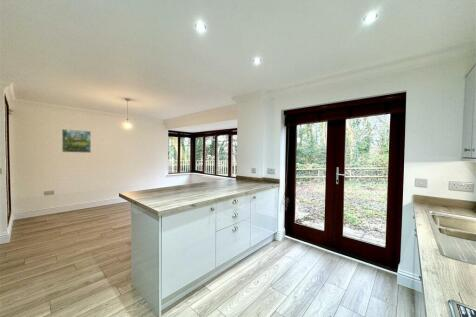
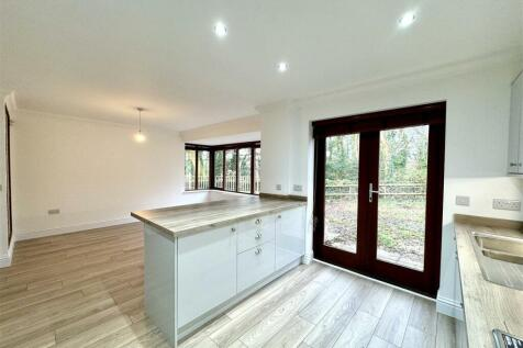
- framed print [61,128,92,154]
